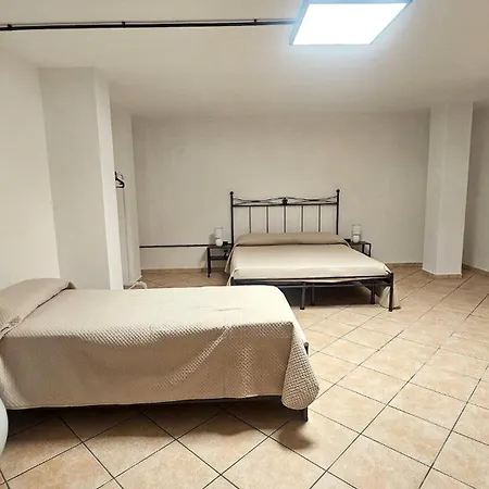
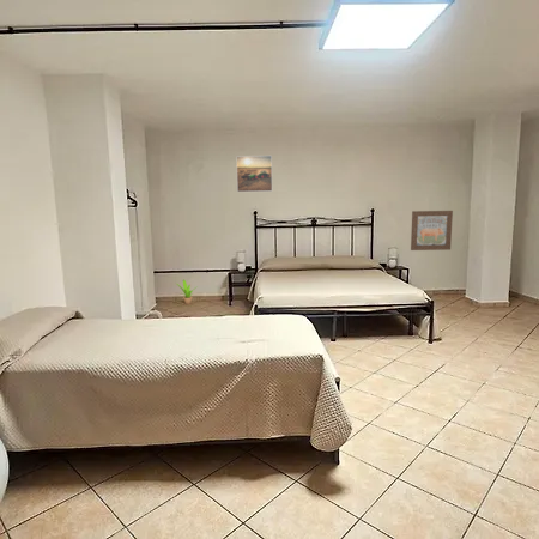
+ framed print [235,155,273,193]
+ wall art [410,210,454,252]
+ potted plant [176,279,199,305]
